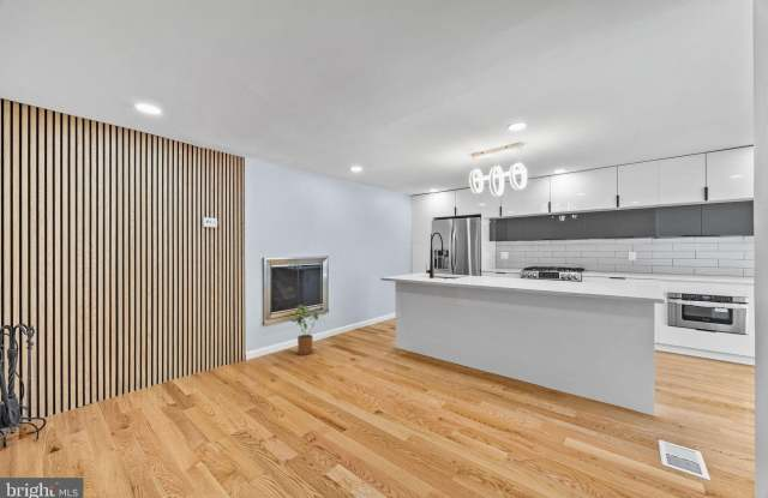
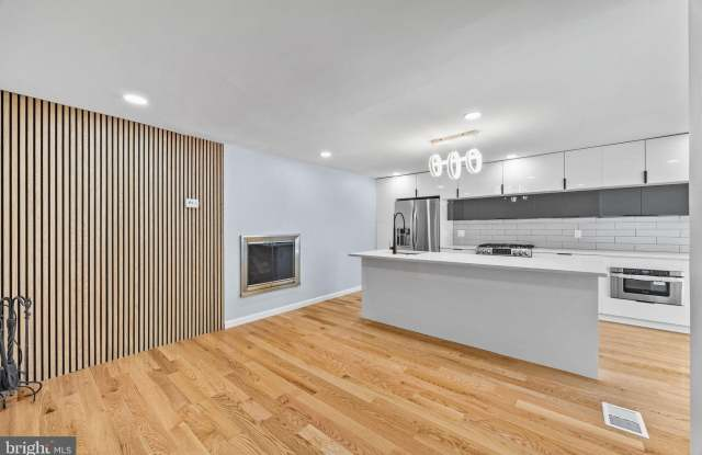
- house plant [286,304,320,356]
